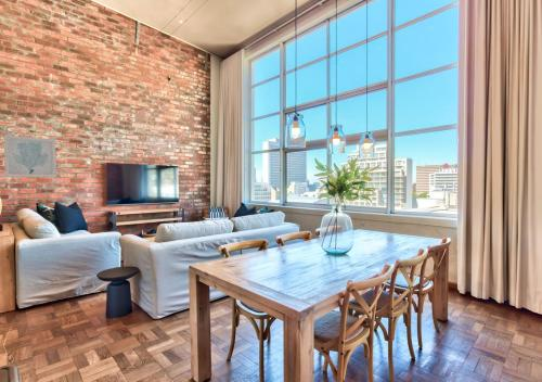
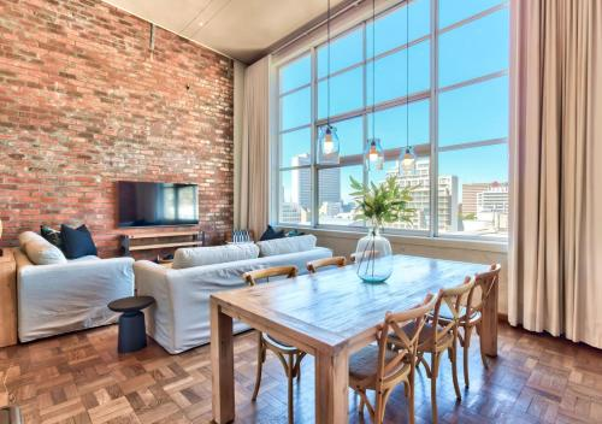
- wall art [3,135,57,178]
